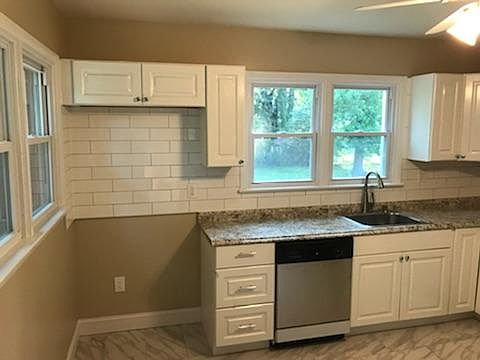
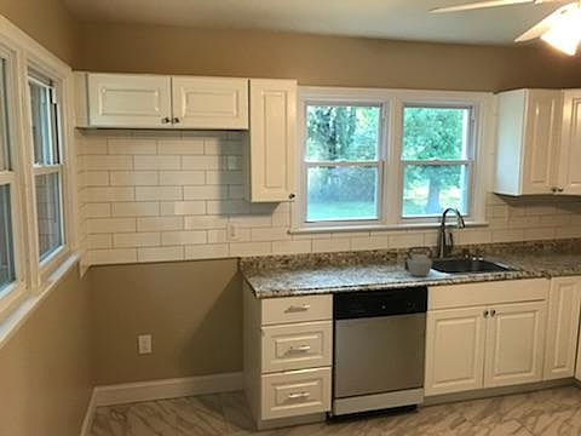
+ kettle [403,246,435,277]
